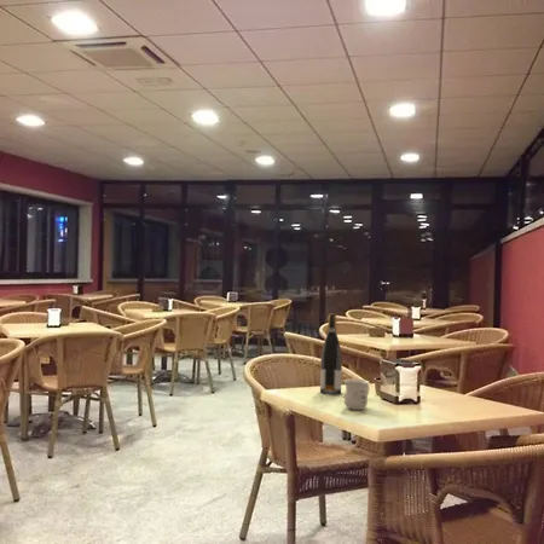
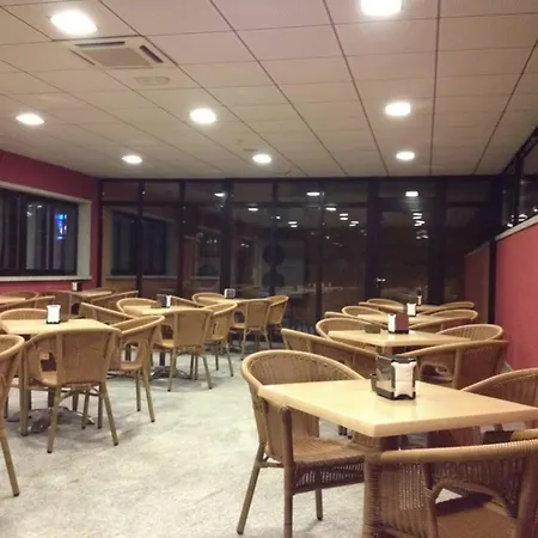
- mug [342,378,370,411]
- wine bottle [319,312,343,395]
